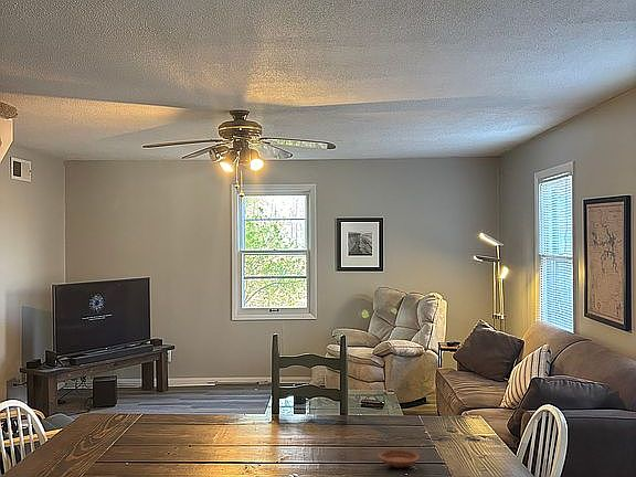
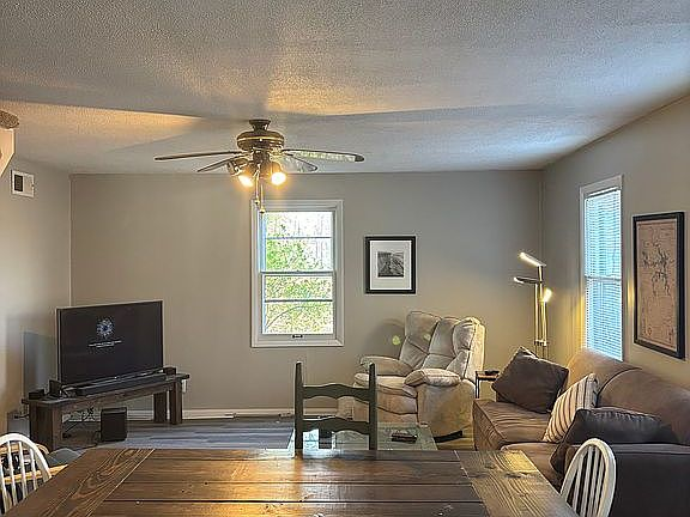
- plate [378,449,421,468]
